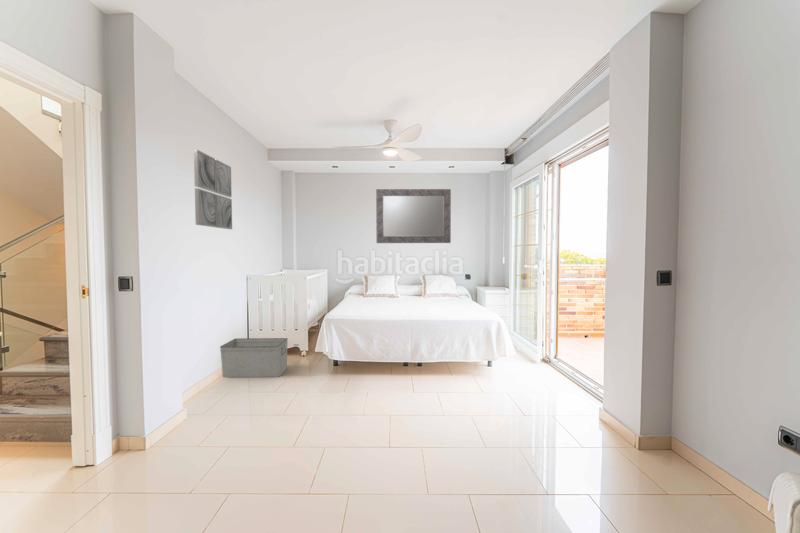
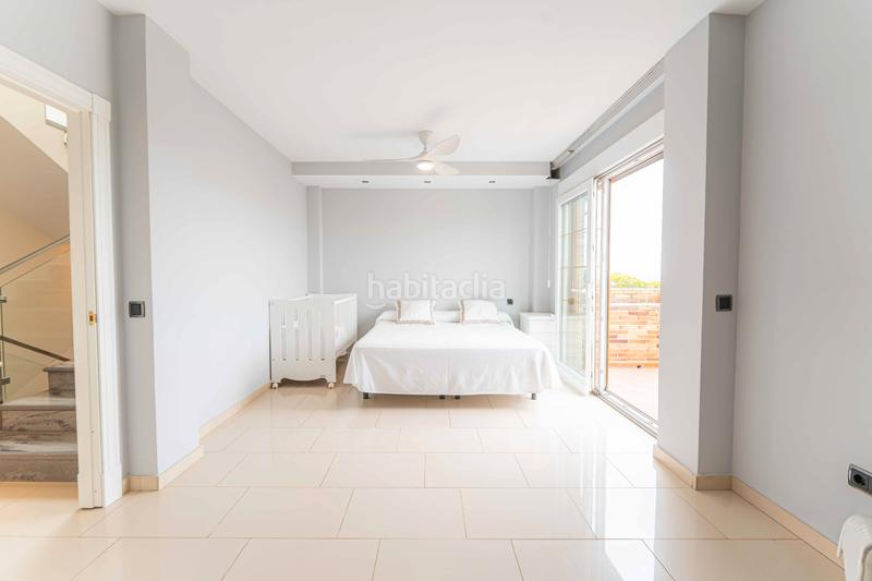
- mirror [375,188,452,244]
- wall art [193,148,233,230]
- storage bin [219,337,289,378]
